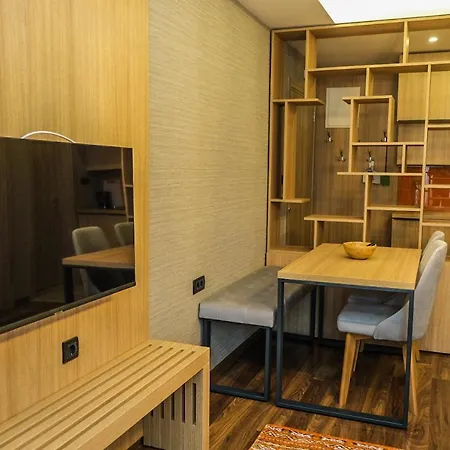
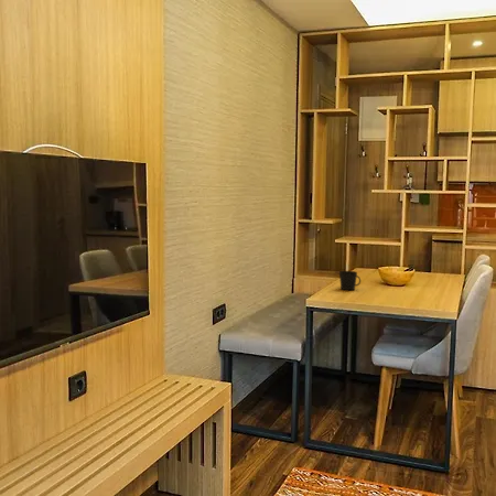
+ cup [338,270,362,291]
